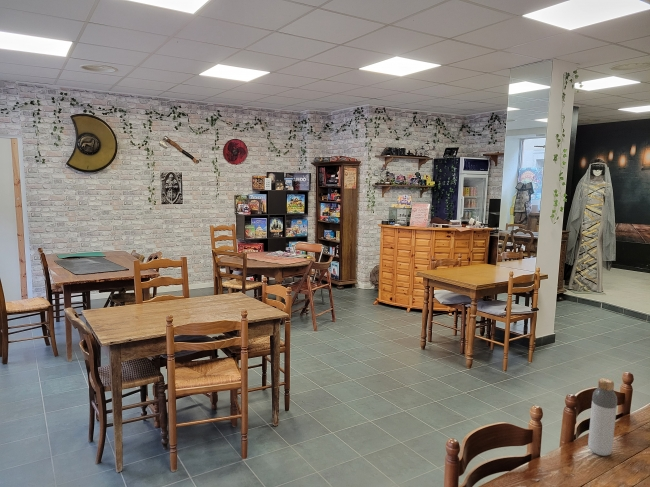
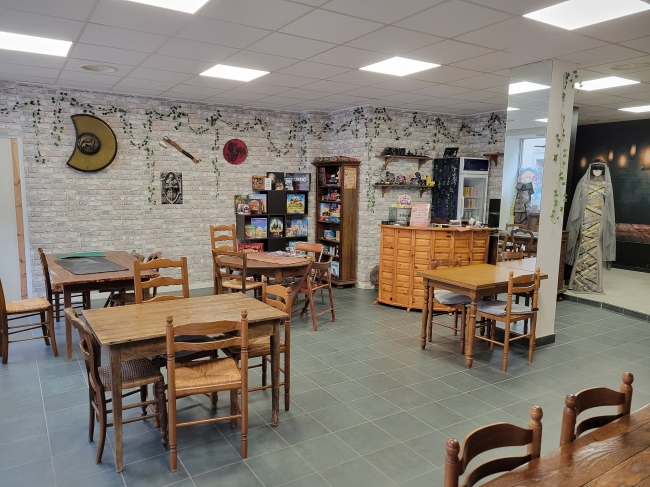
- bottle [587,377,618,457]
